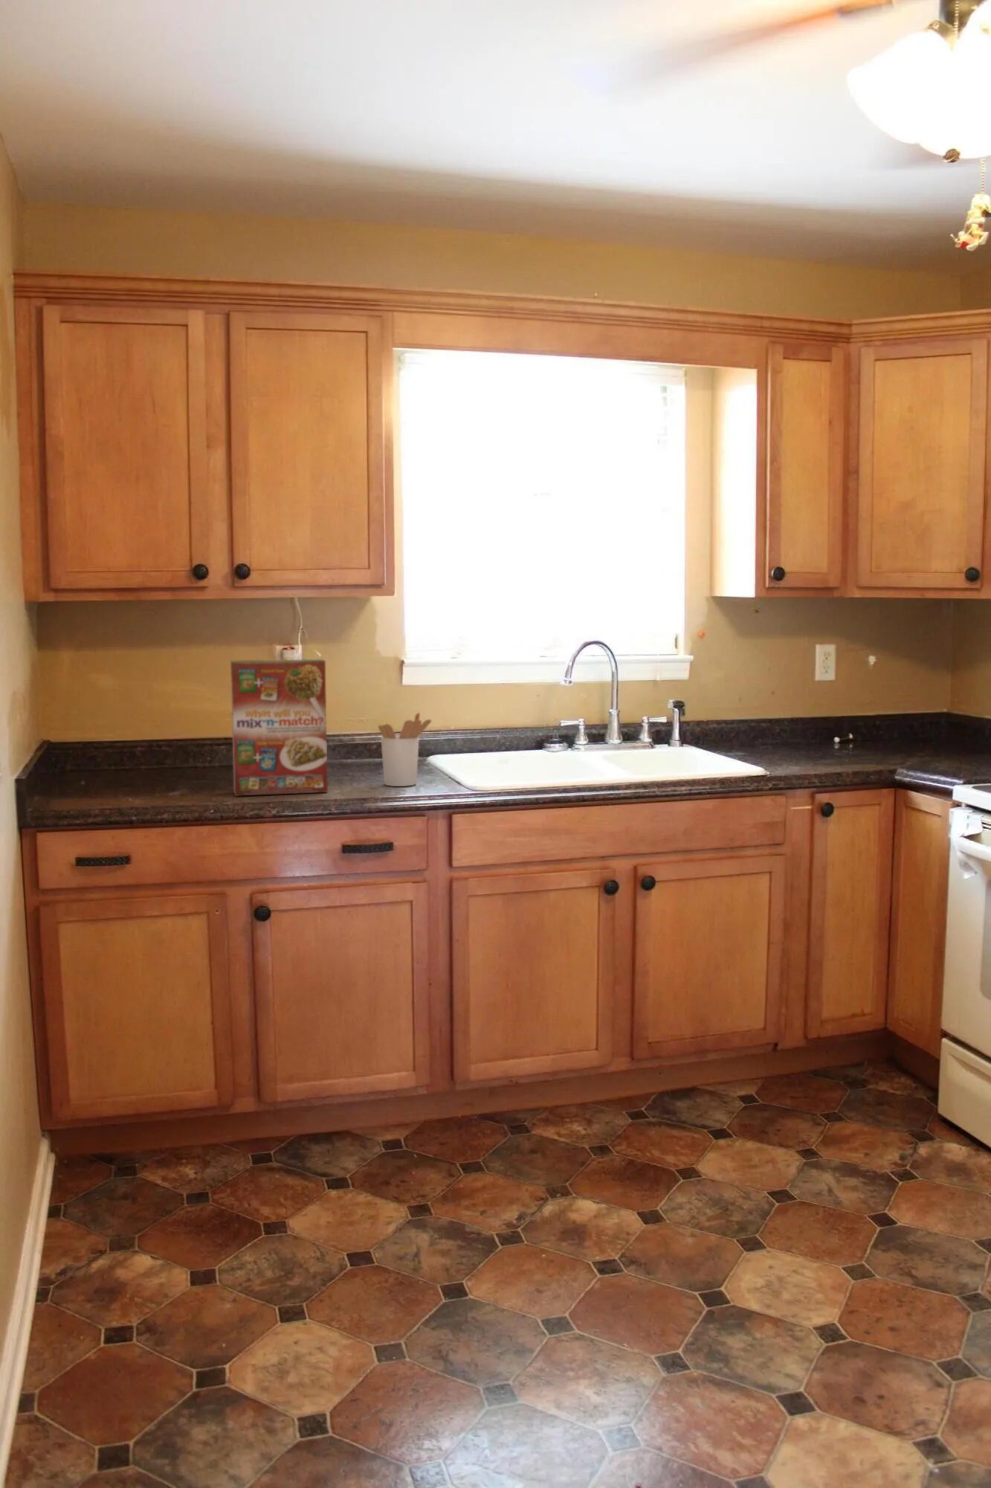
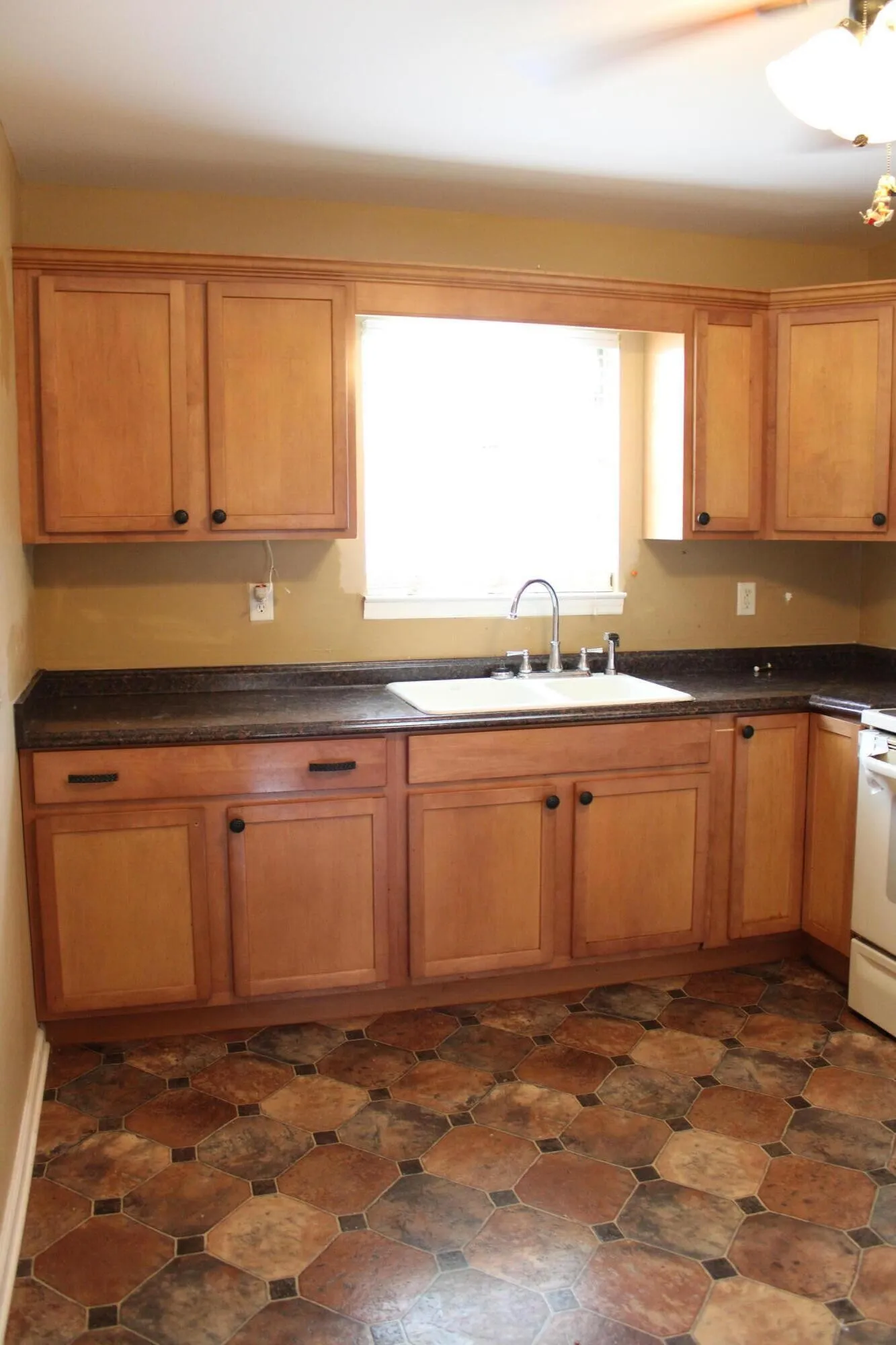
- utensil holder [377,712,432,788]
- cereal box [230,658,328,797]
